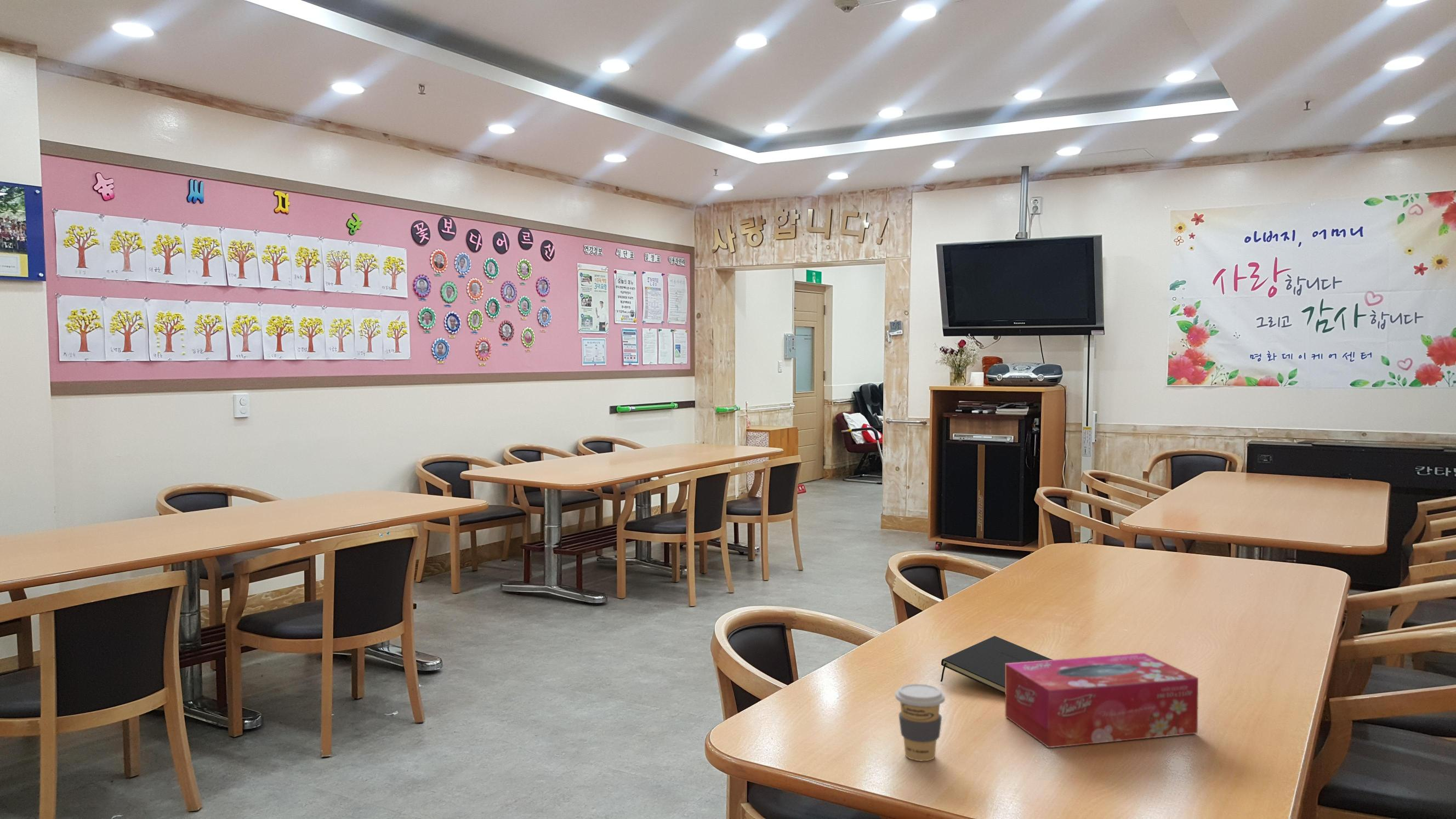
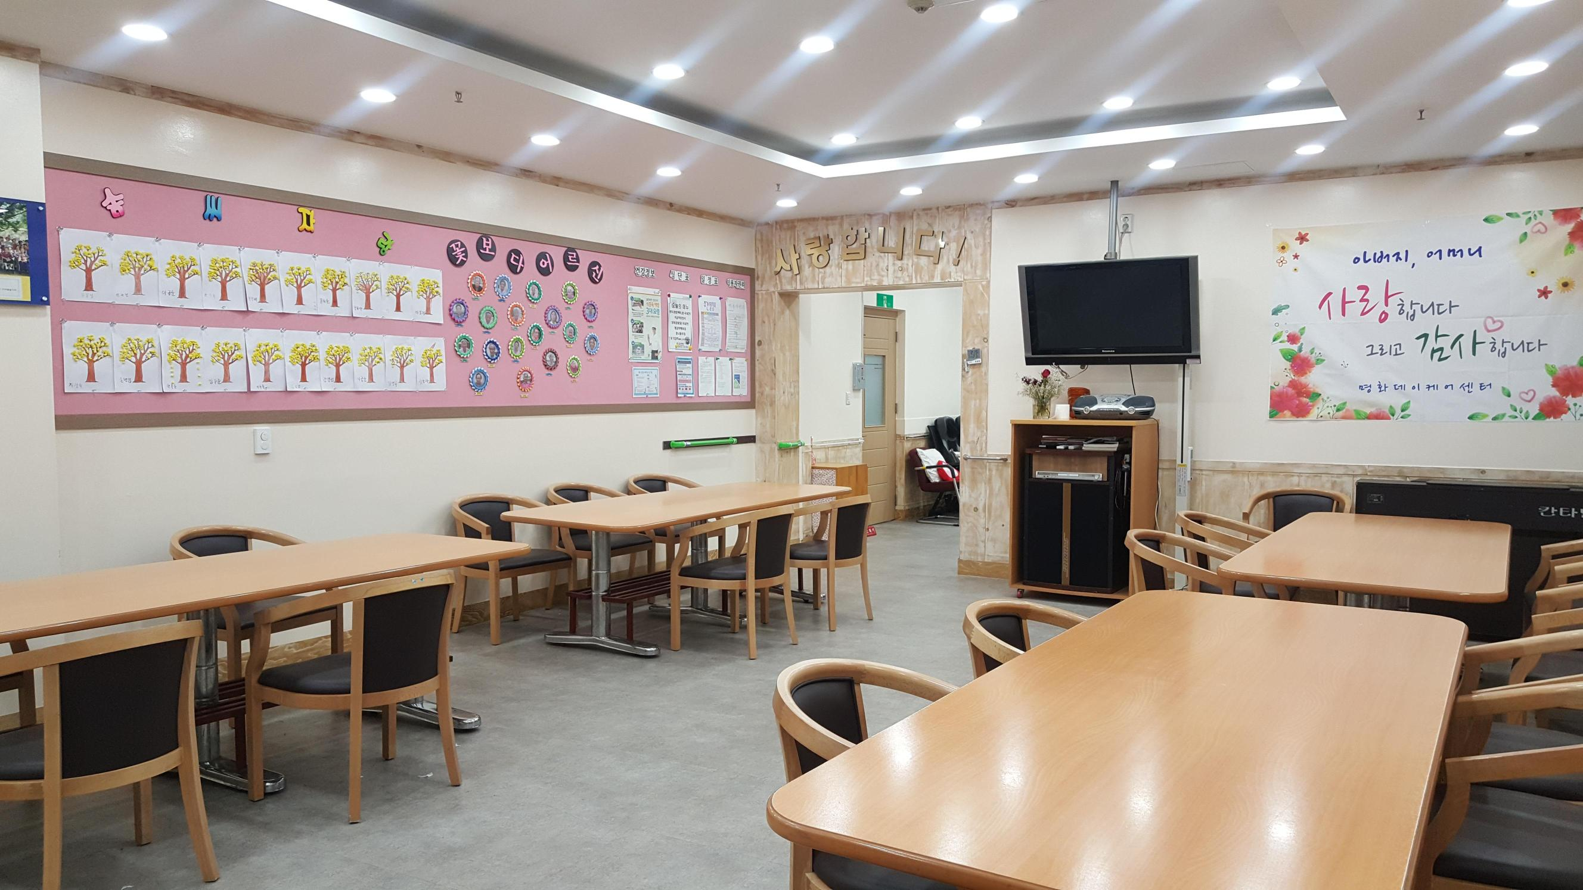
- notepad [940,635,1053,695]
- tissue box [1005,652,1199,748]
- coffee cup [895,683,946,761]
